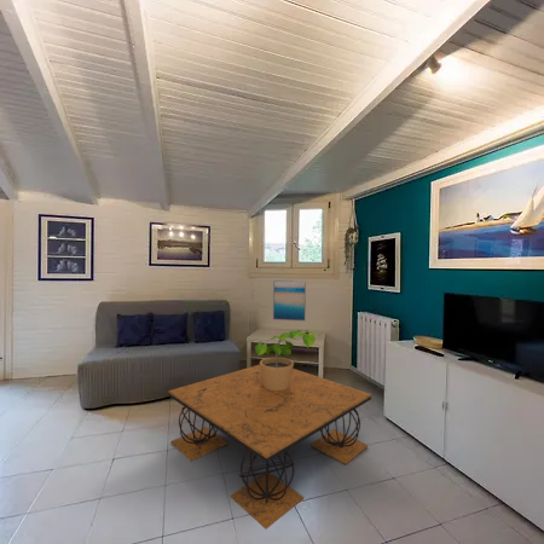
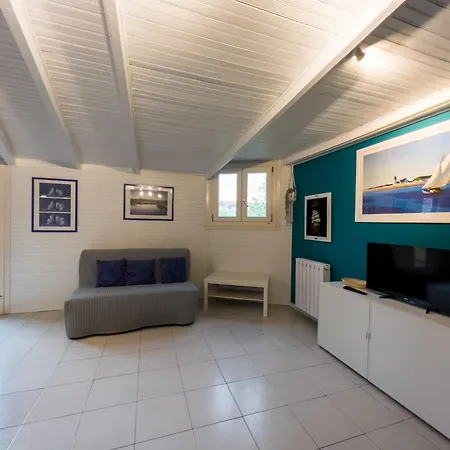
- coffee table [168,364,372,531]
- potted plant [254,329,323,390]
- wall art [272,279,307,322]
